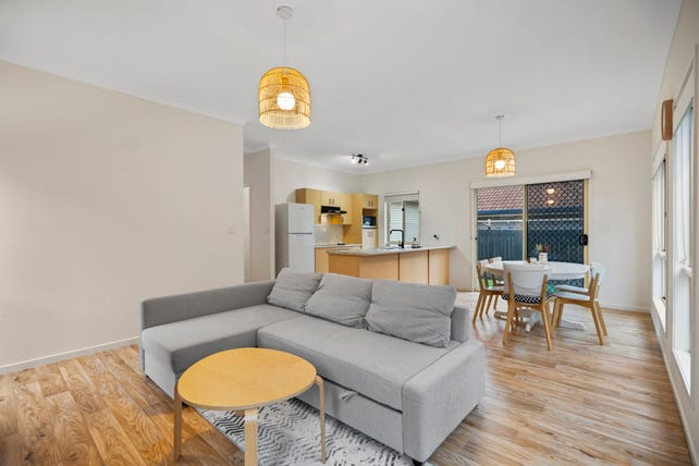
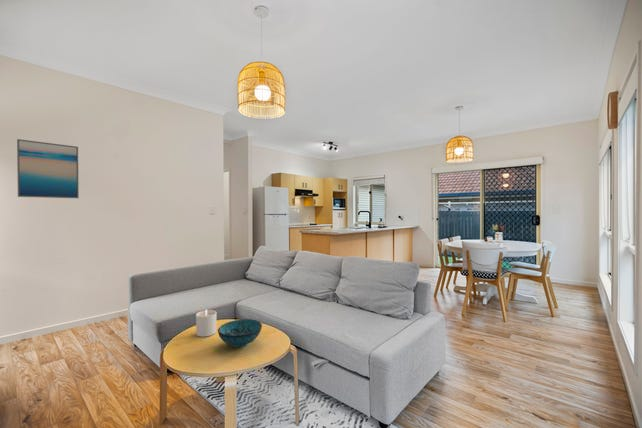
+ wall art [16,138,80,199]
+ candle [195,308,217,338]
+ decorative bowl [217,318,263,348]
